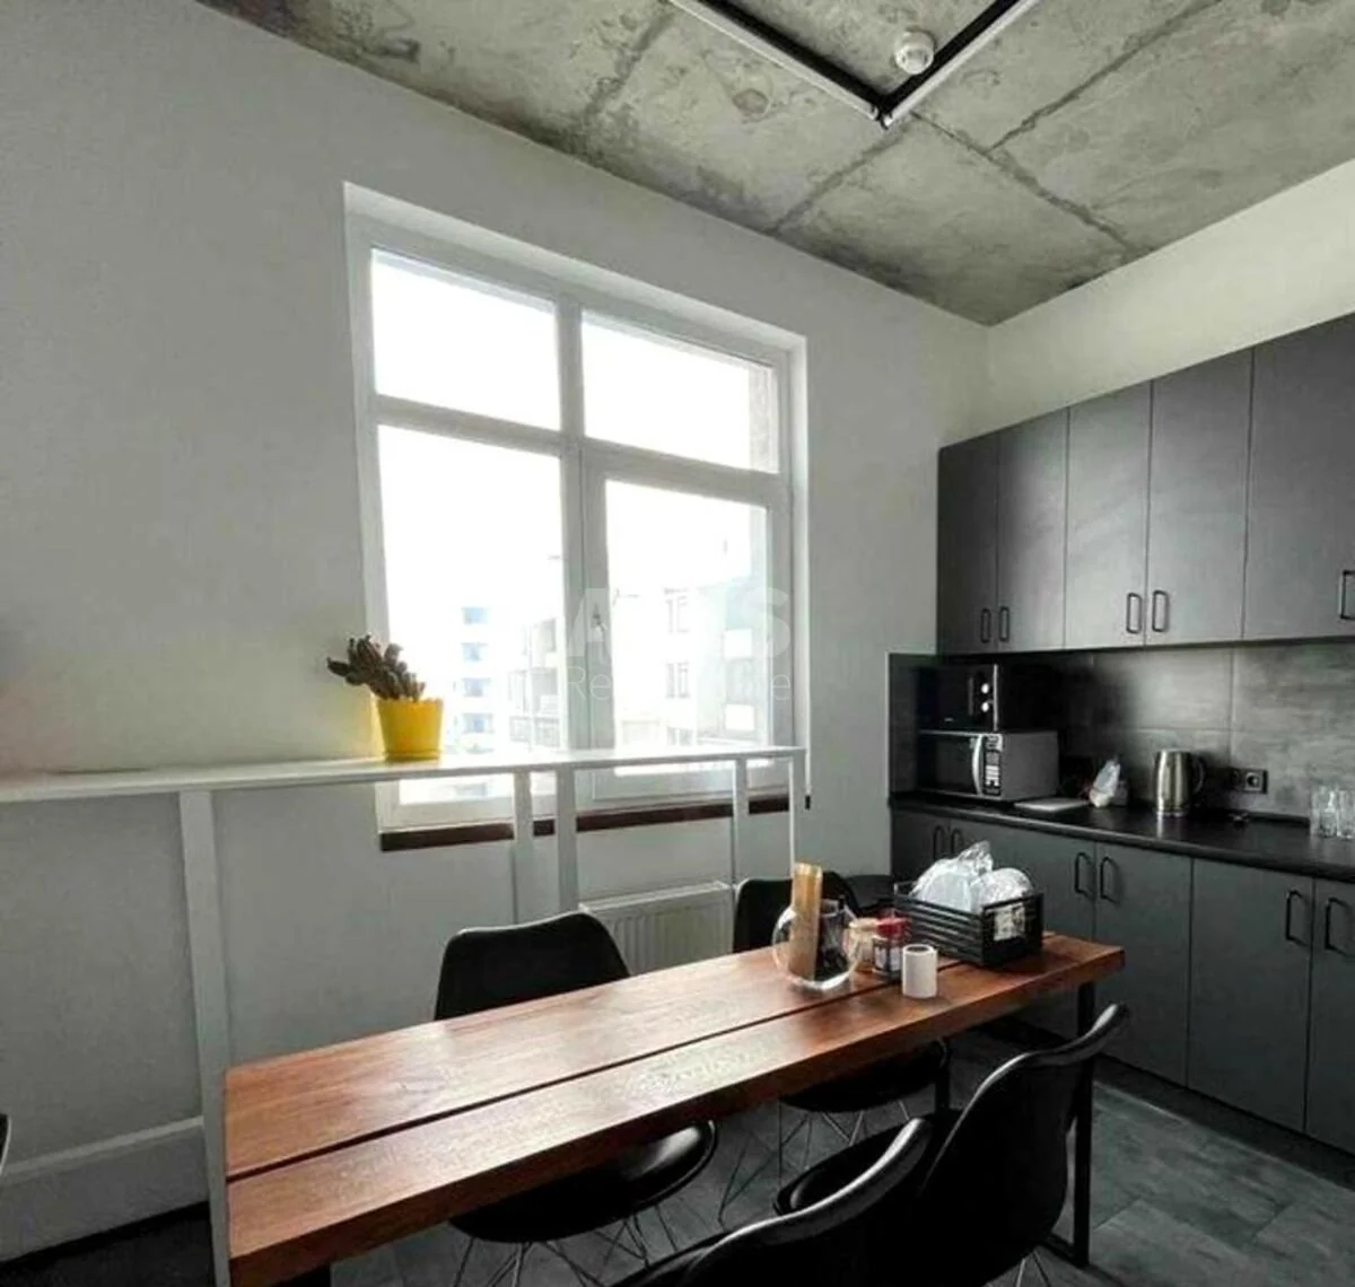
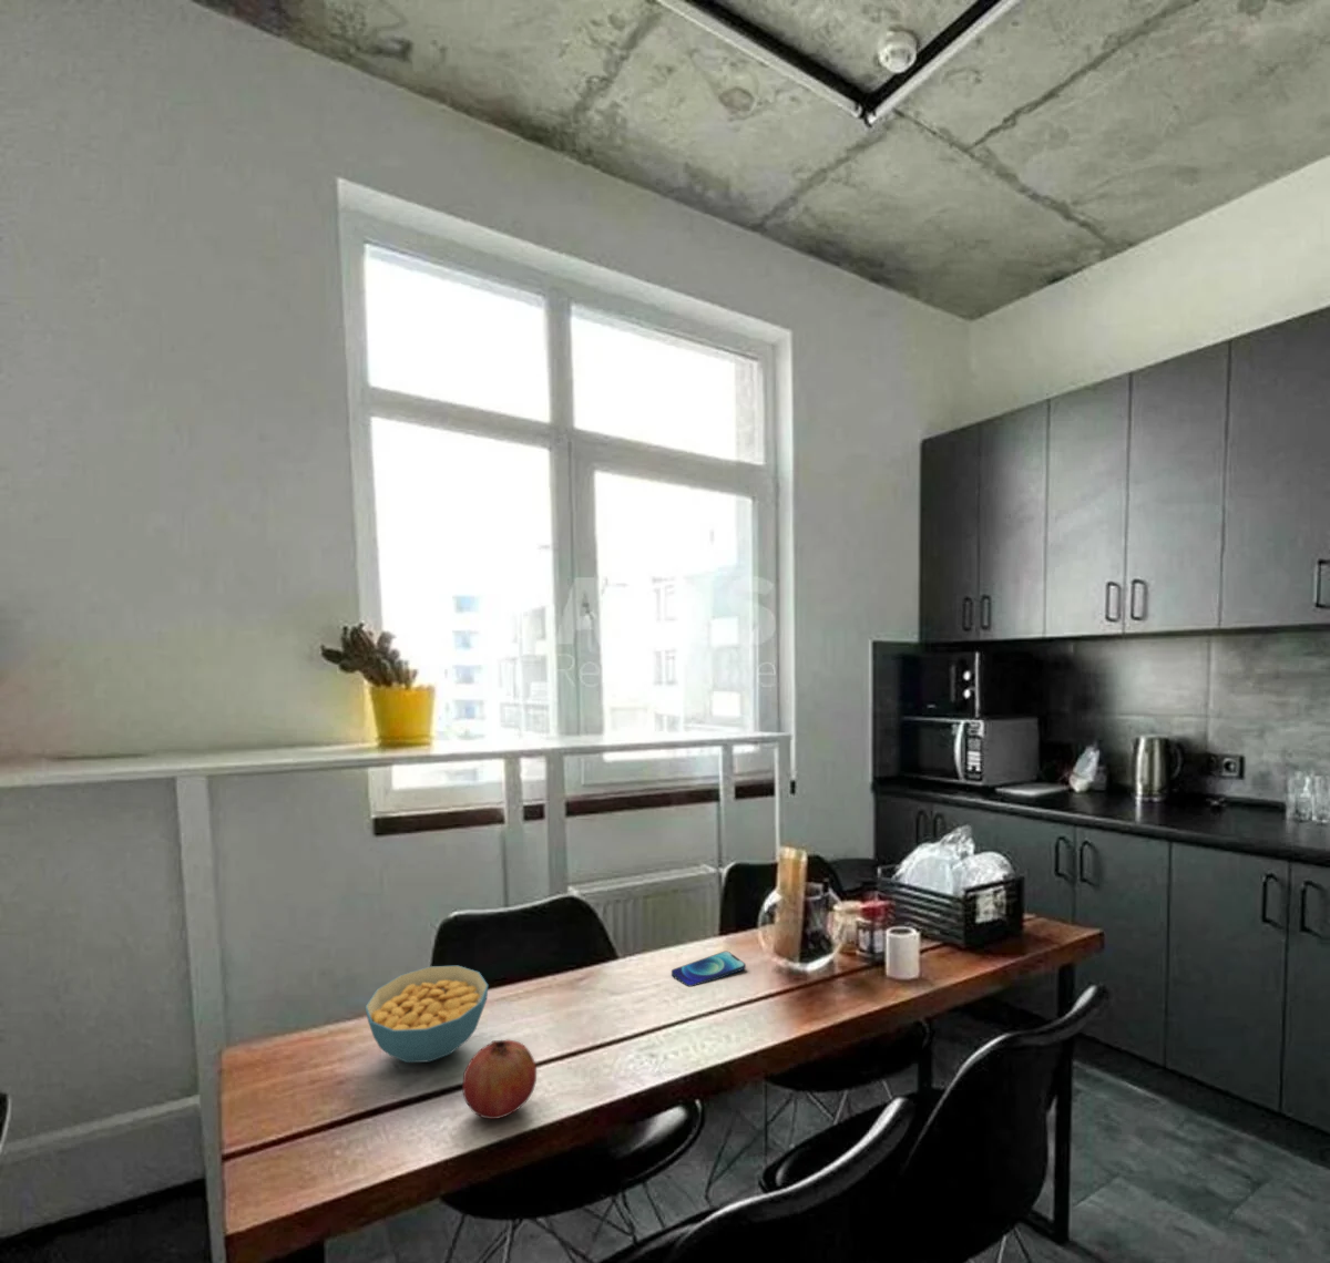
+ cereal bowl [365,965,490,1064]
+ fruit [462,1039,538,1121]
+ smartphone [671,951,747,988]
